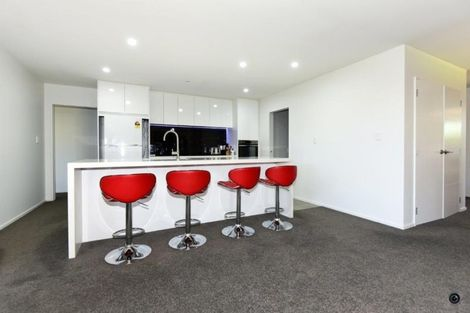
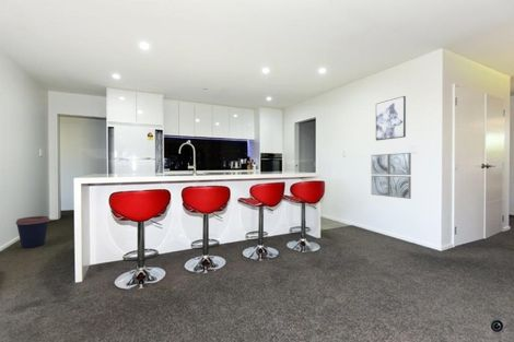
+ wall art [375,95,407,142]
+ coffee cup [14,215,50,249]
+ wall art [371,152,412,200]
